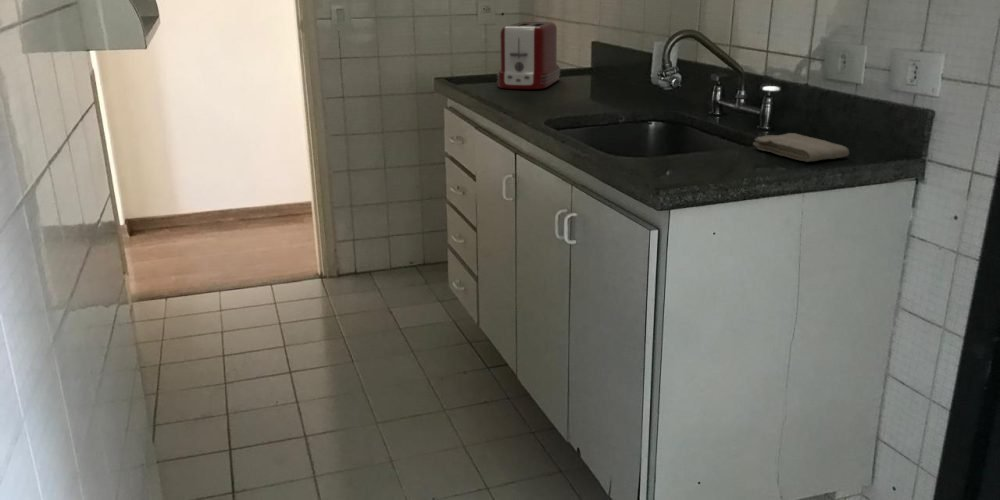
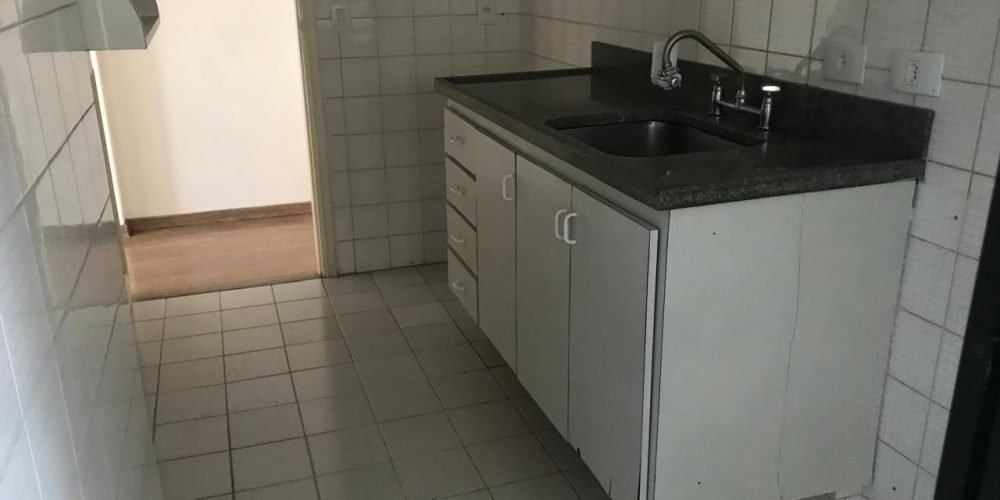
- toaster [496,21,561,90]
- washcloth [752,132,850,163]
